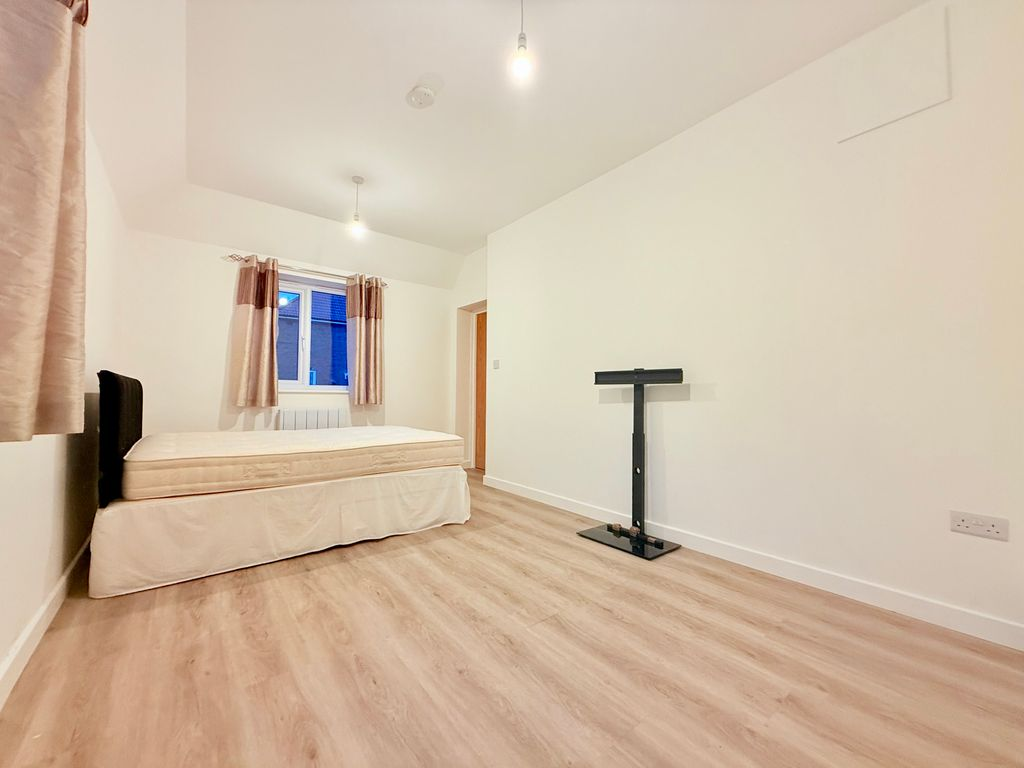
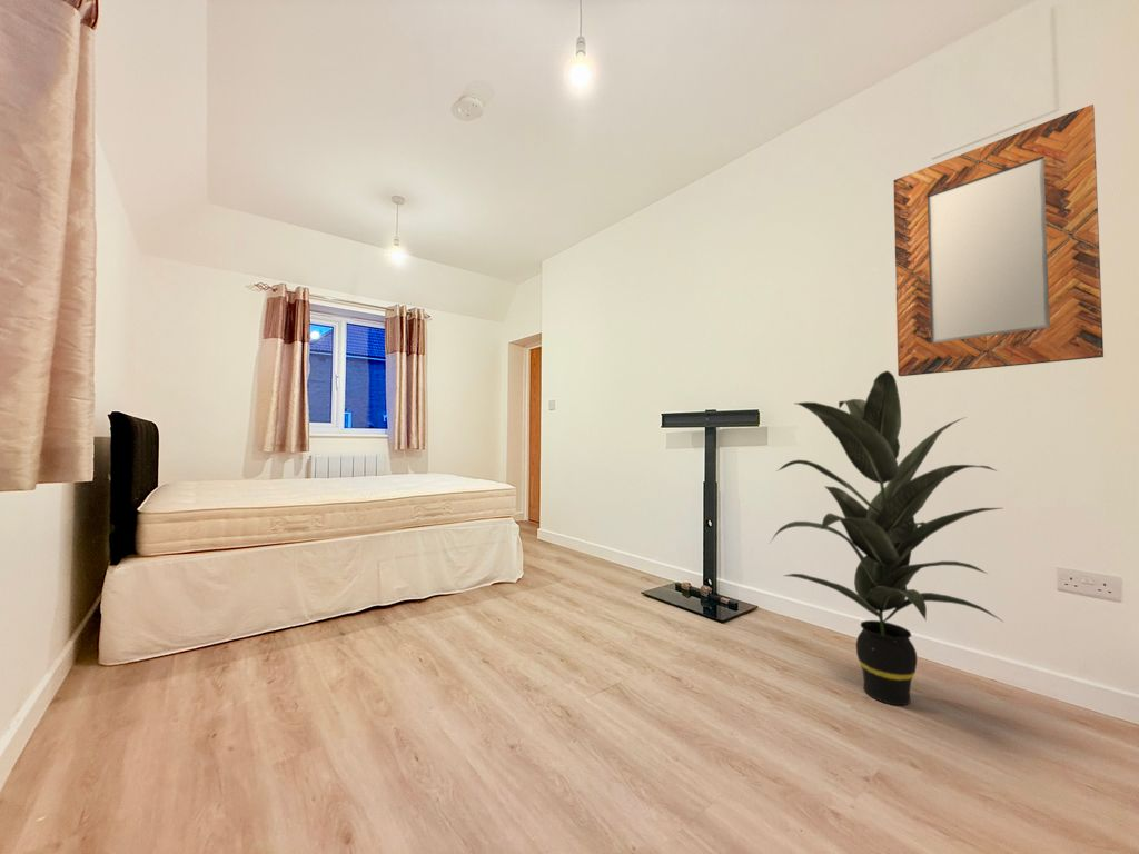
+ indoor plant [770,369,1006,706]
+ home mirror [893,103,1105,377]
